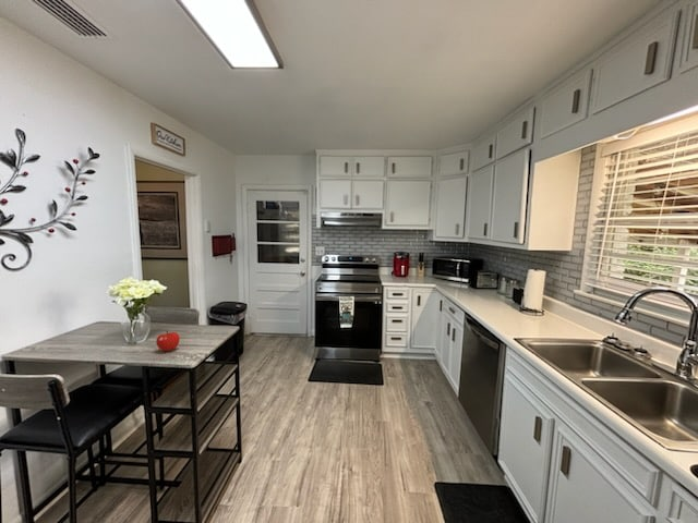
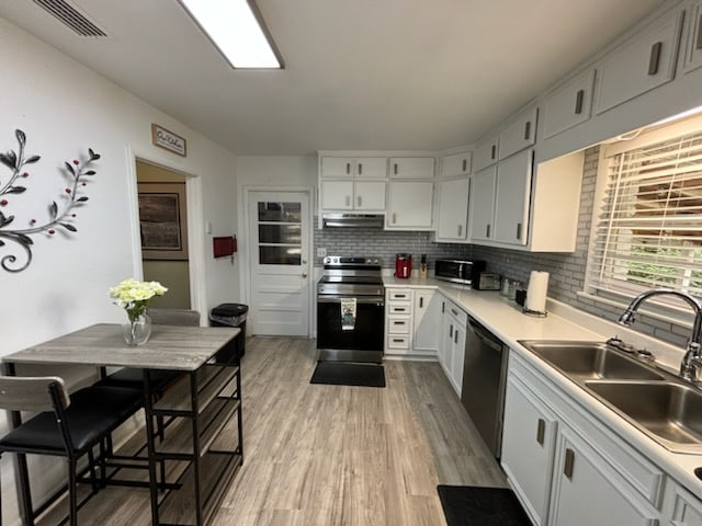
- fruit [155,330,181,352]
